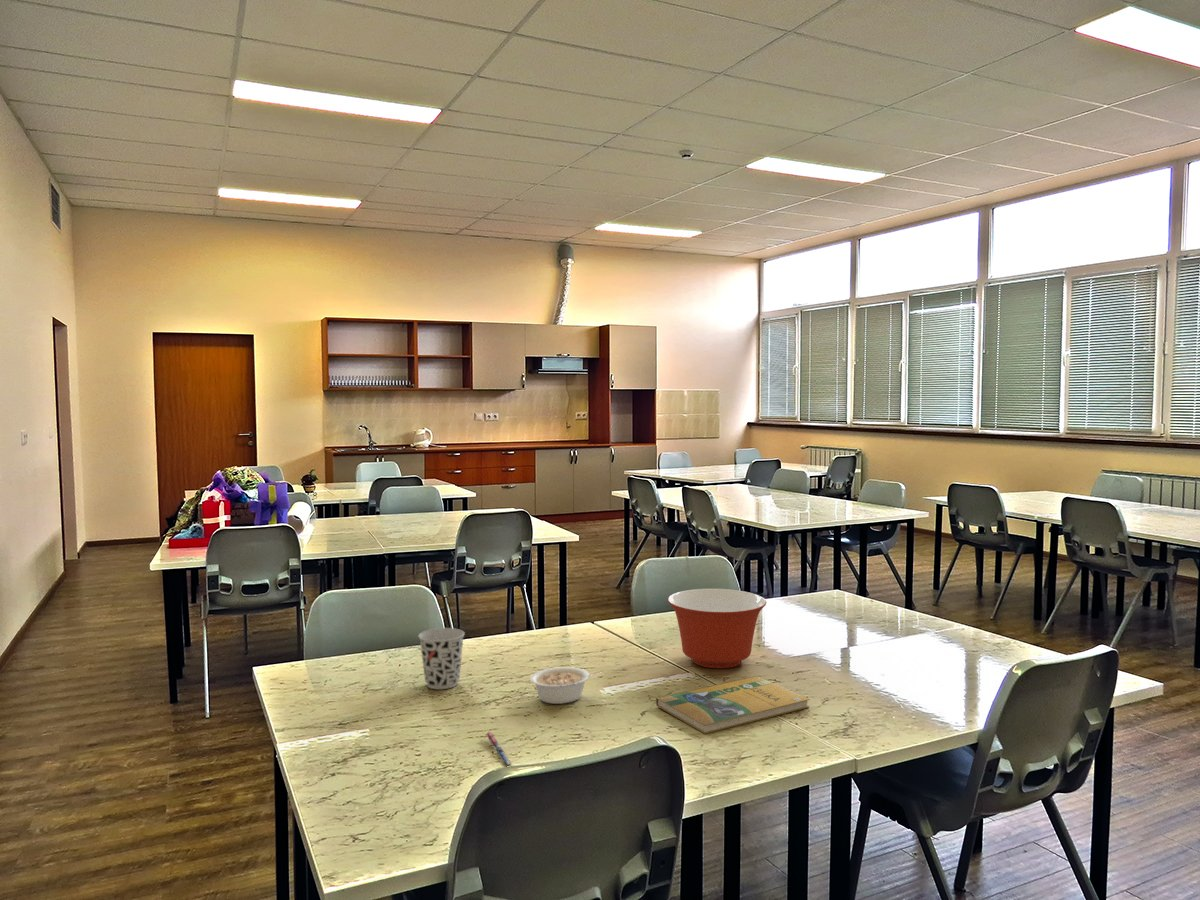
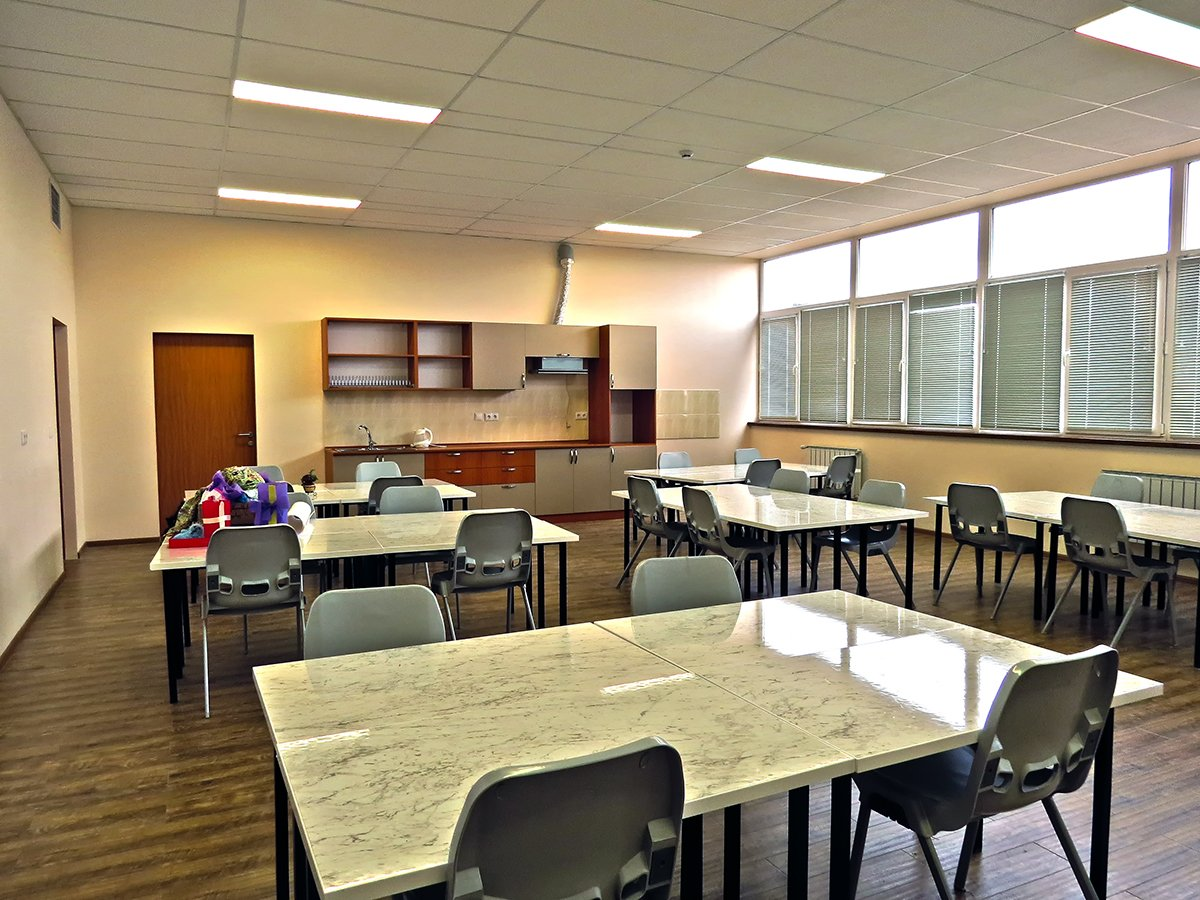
- cup [417,627,466,690]
- legume [529,666,603,705]
- mixing bowl [667,588,767,669]
- pen [485,731,513,767]
- booklet [655,675,810,735]
